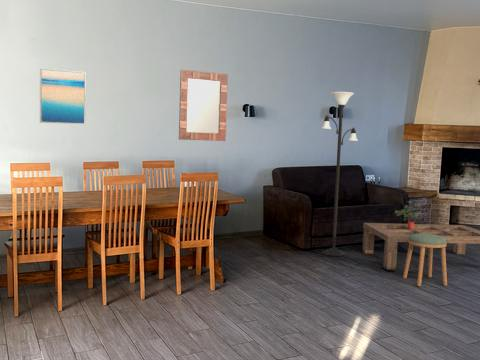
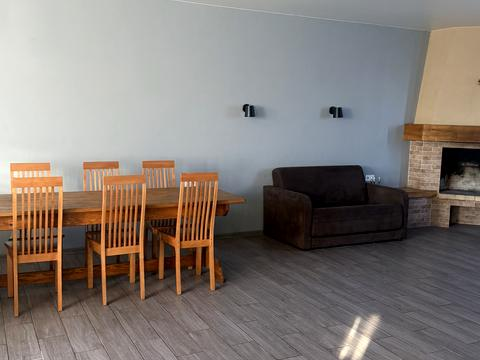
- home mirror [178,69,229,142]
- stool [402,233,448,287]
- wall art [39,67,87,126]
- coffee table [362,222,480,271]
- potted plant [393,200,423,229]
- floor lamp [320,91,359,257]
